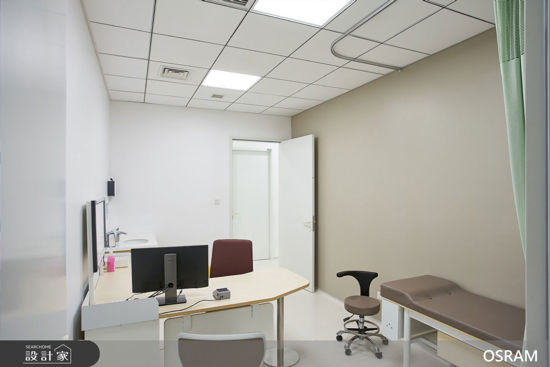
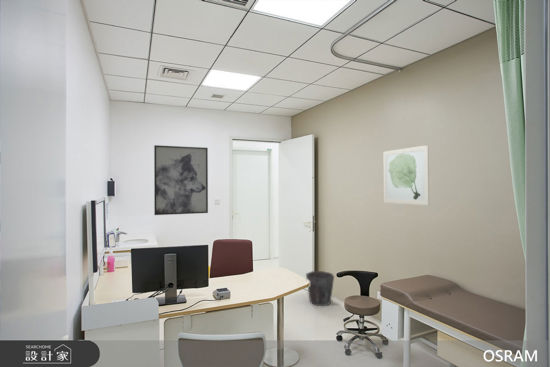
+ wall art [153,144,209,216]
+ wall art [382,144,430,206]
+ waste bin [305,270,335,307]
